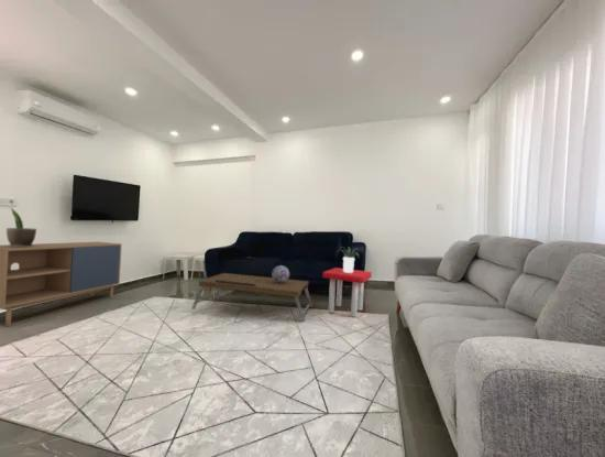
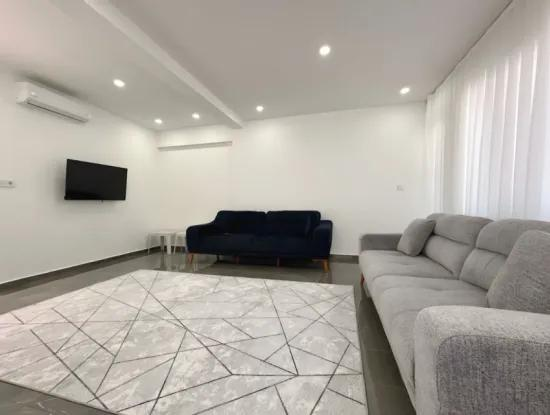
- stool [322,266,373,318]
- decorative sphere [271,264,290,283]
- coffee table [190,272,314,323]
- storage cabinet [0,241,123,327]
- potted plant [6,207,37,247]
- potted plant [334,246,365,273]
